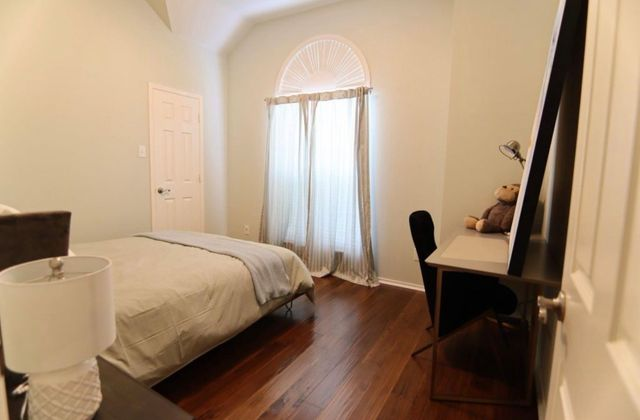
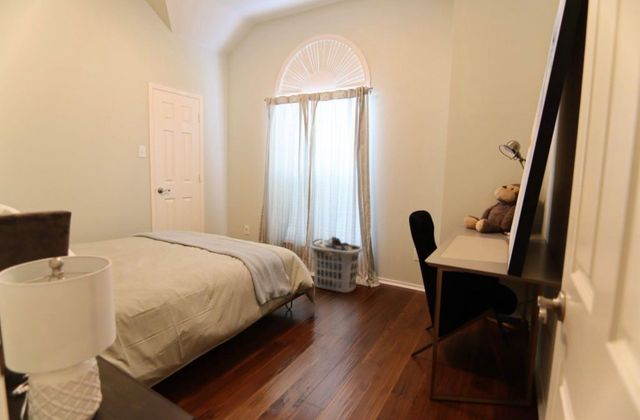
+ clothes hamper [309,236,364,294]
